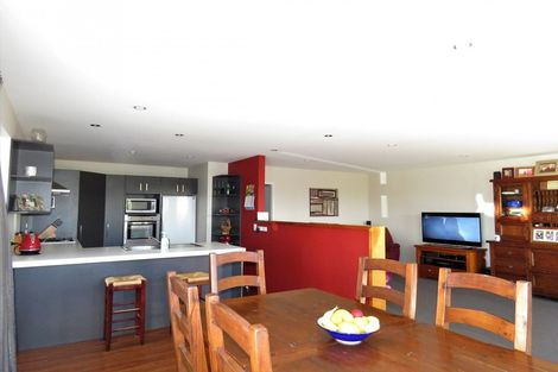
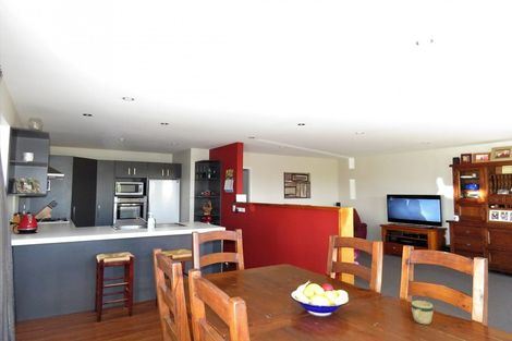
+ mug [411,300,435,325]
